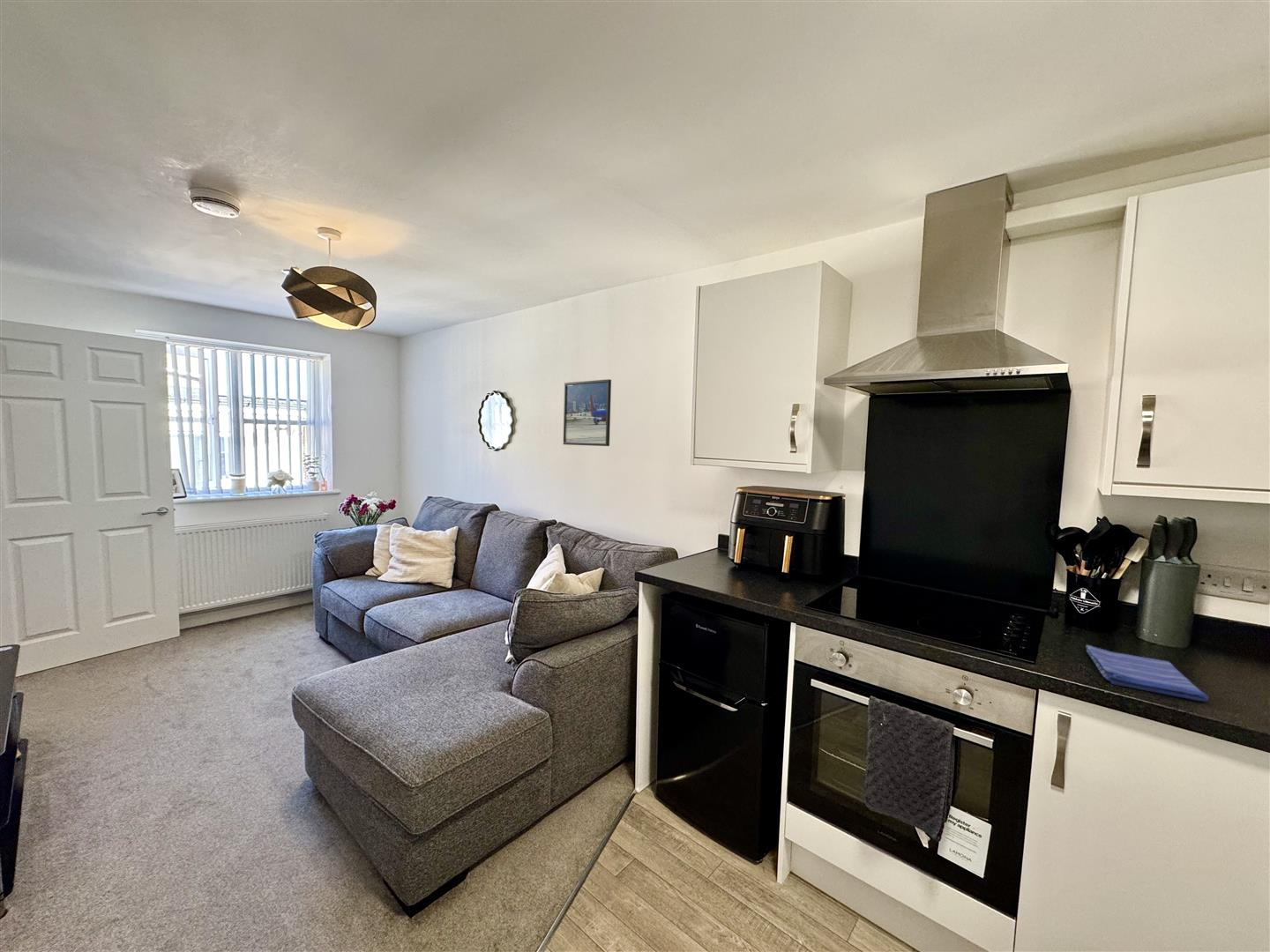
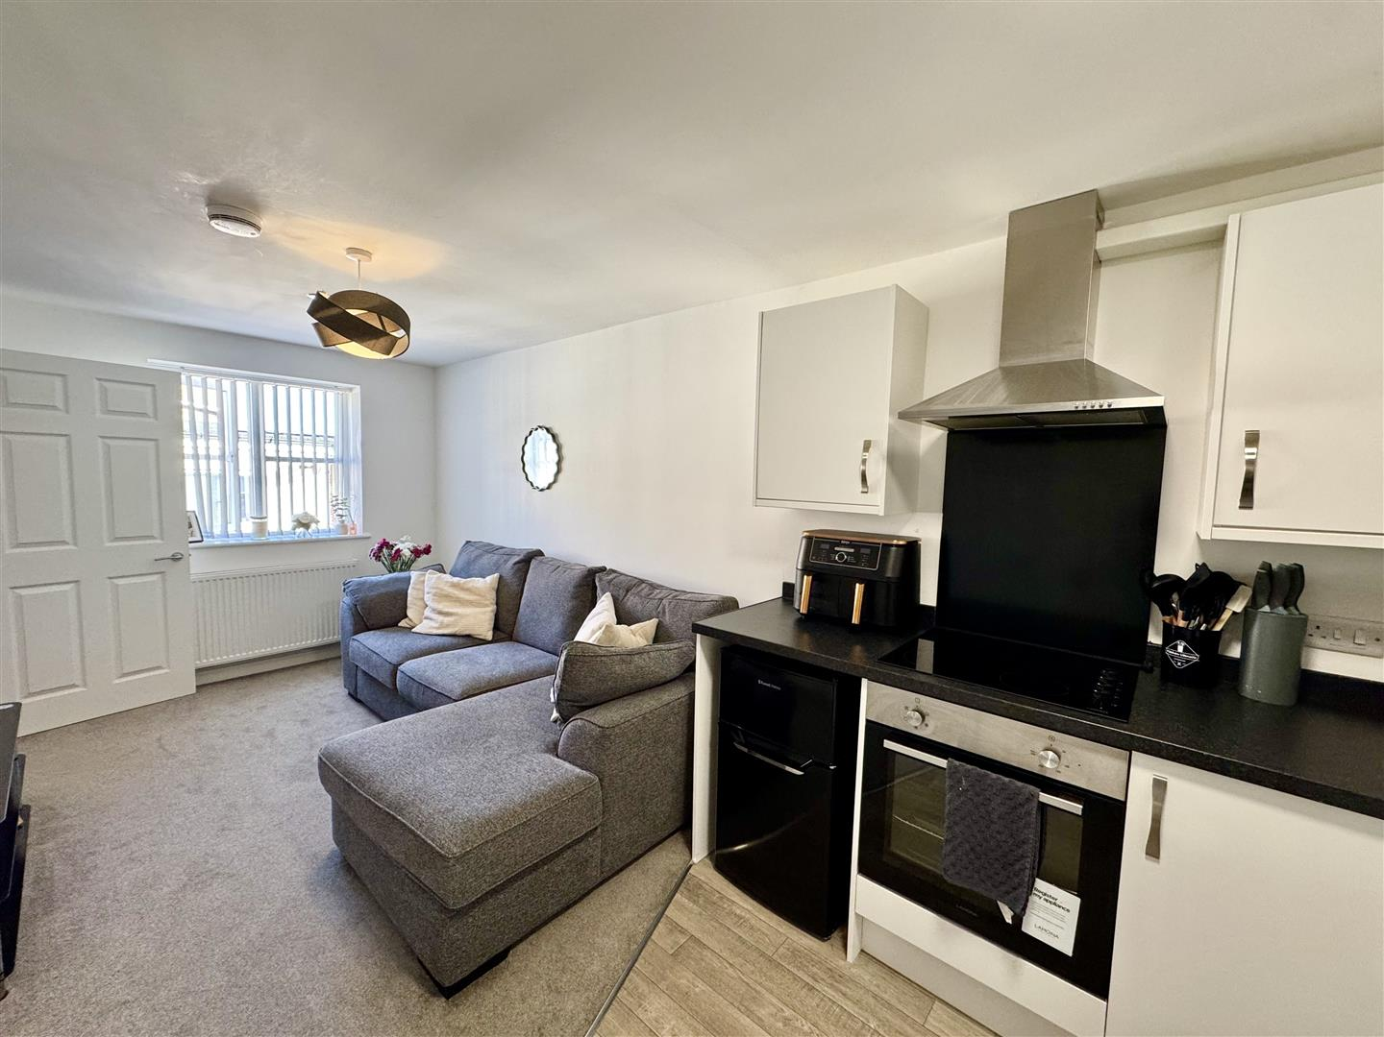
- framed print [563,378,612,447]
- dish towel [1086,643,1209,702]
